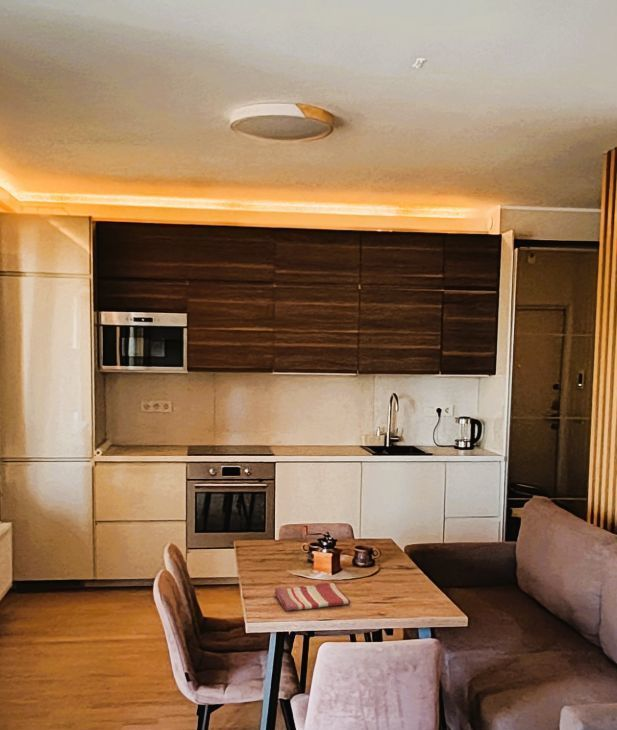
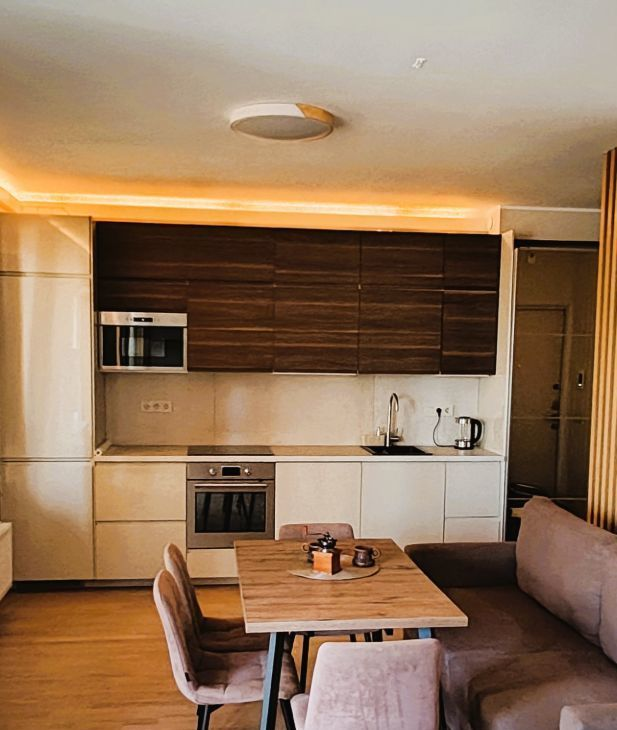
- dish towel [274,582,351,612]
